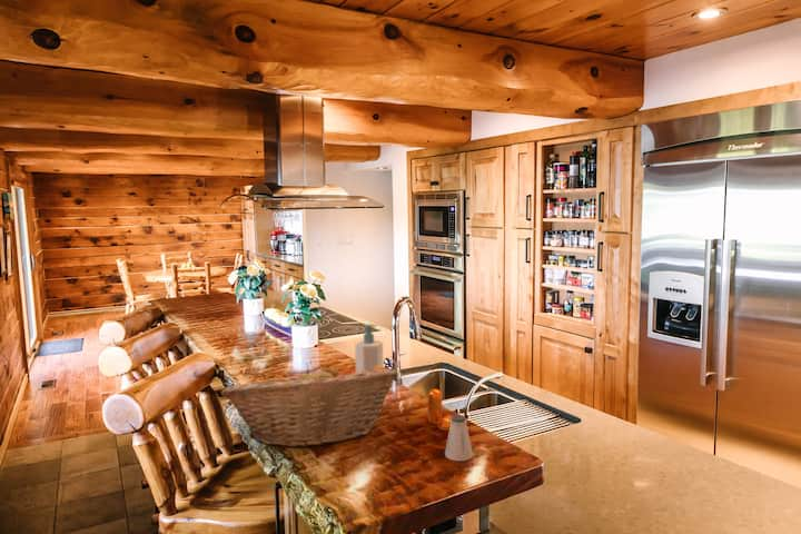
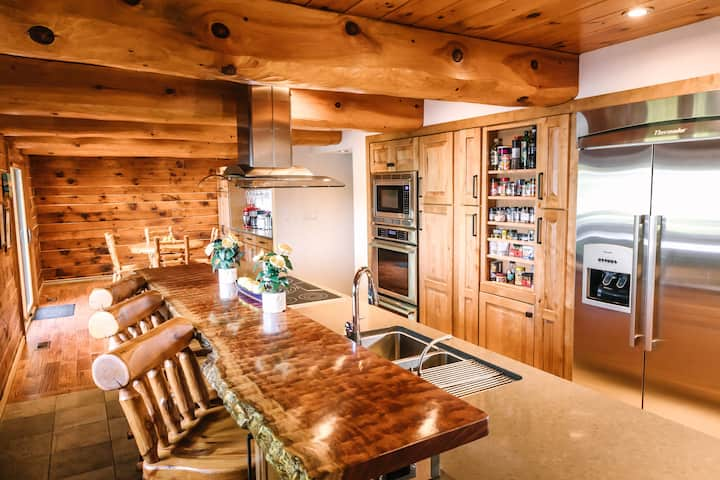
- soap bottle [354,323,385,373]
- saltshaker [444,414,474,462]
- pepper shaker [427,388,451,432]
- fruit basket [220,363,399,448]
